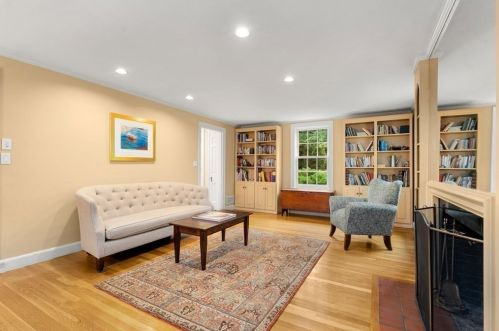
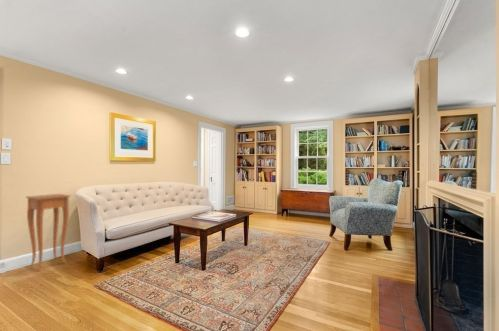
+ side table [25,193,72,272]
